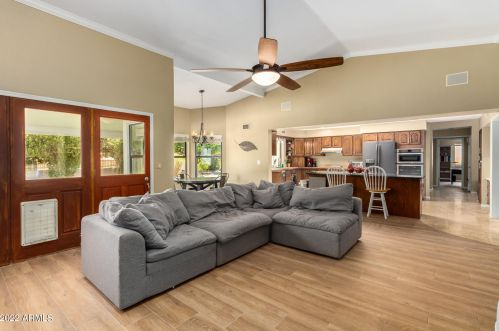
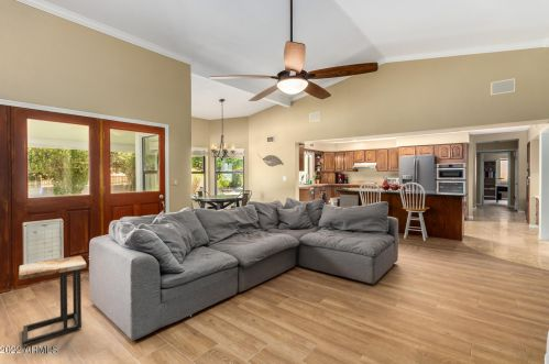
+ side table [18,255,87,346]
